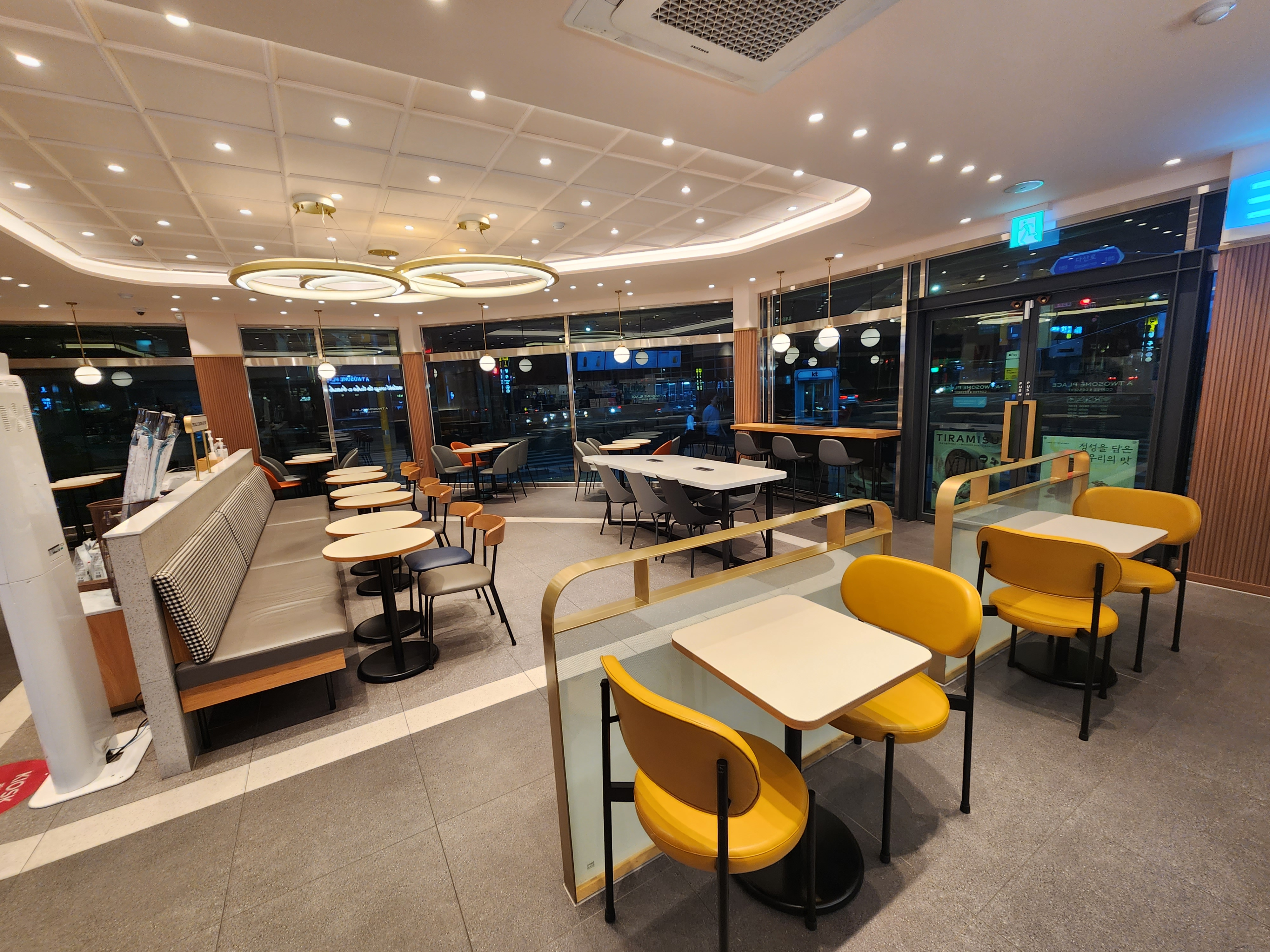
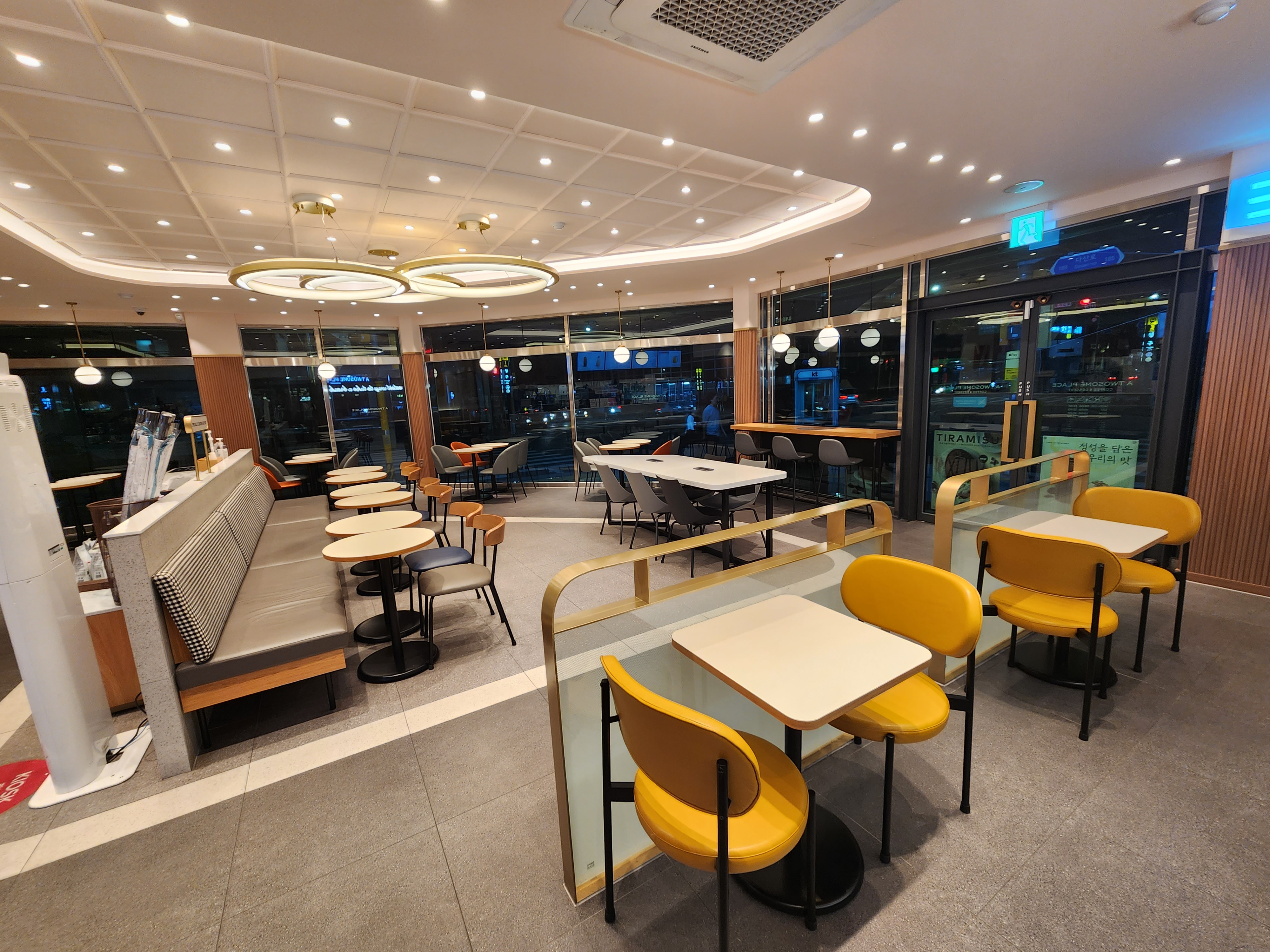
- smoke detector [130,235,144,247]
